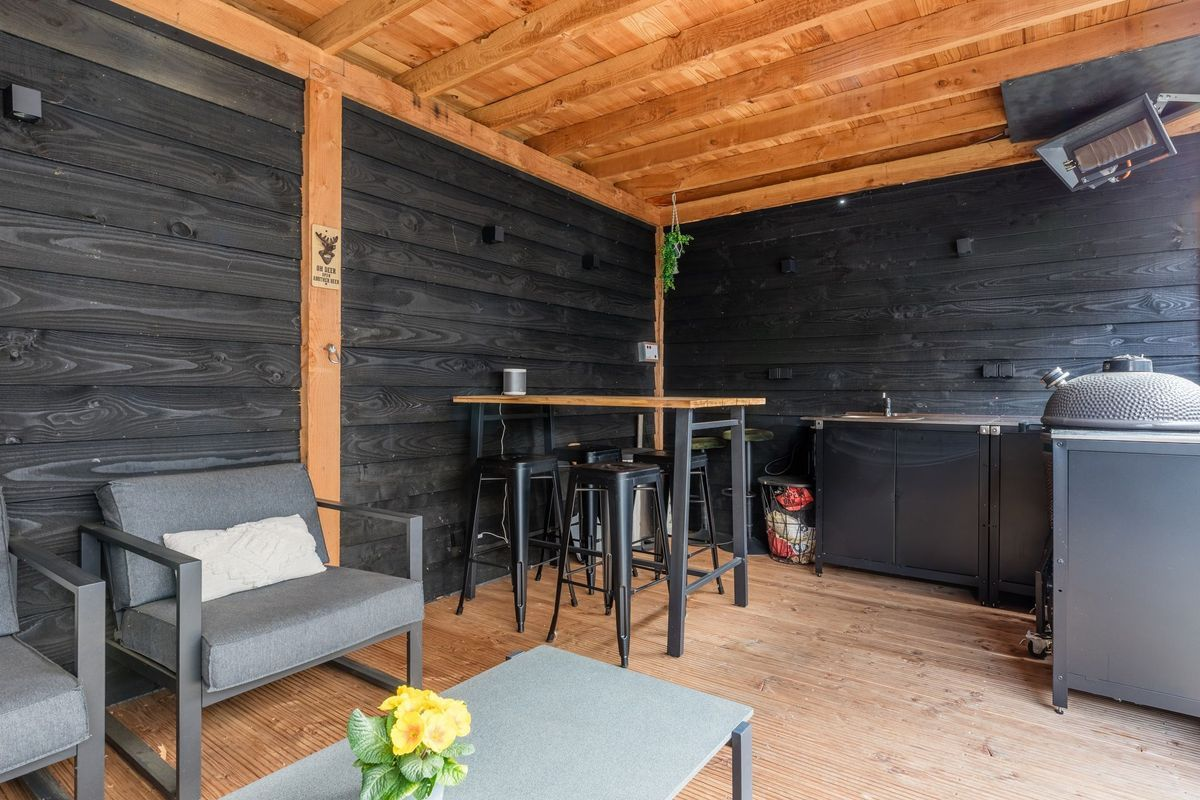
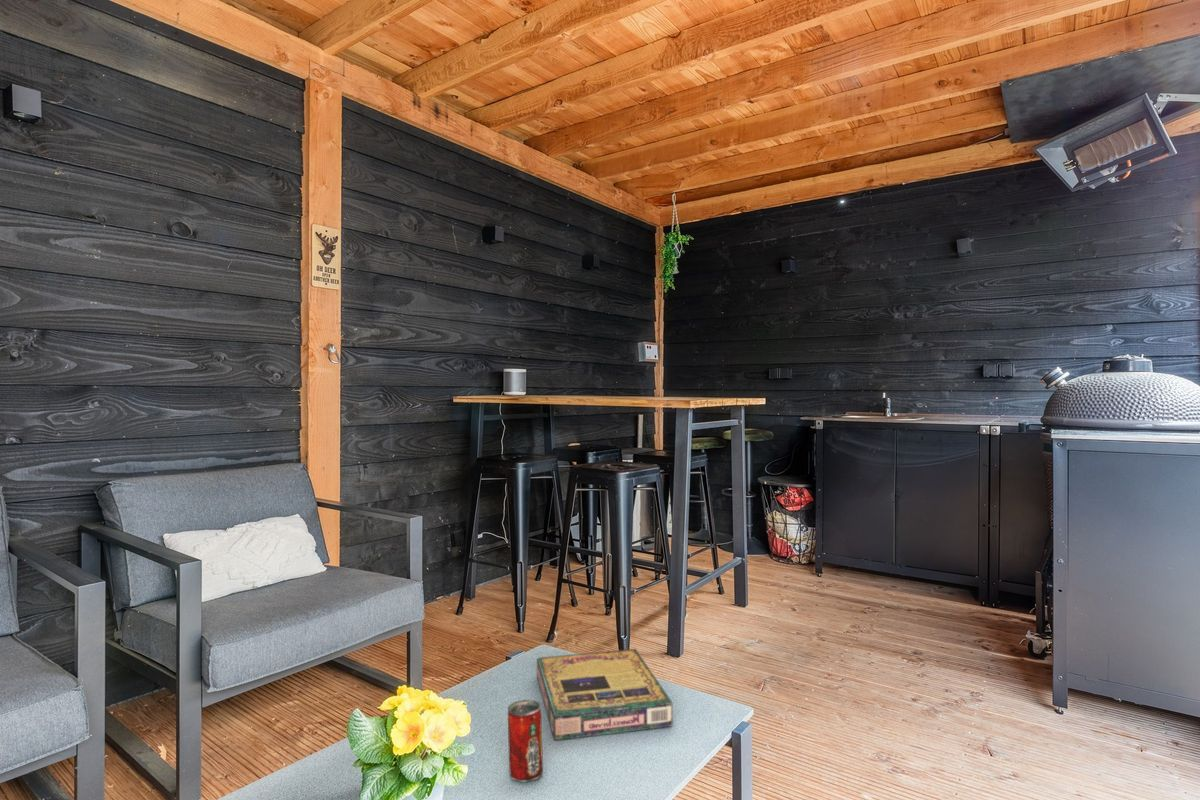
+ video game box [536,648,674,742]
+ beverage can [507,699,544,783]
